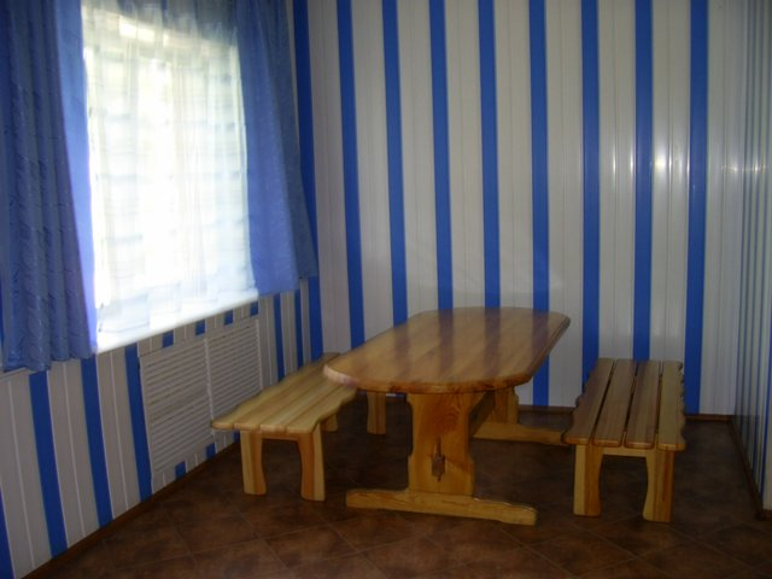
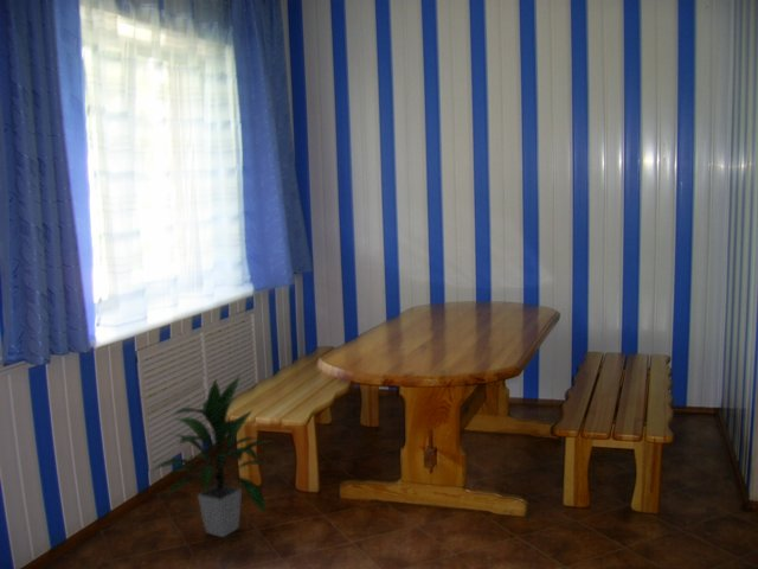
+ indoor plant [148,373,270,538]
